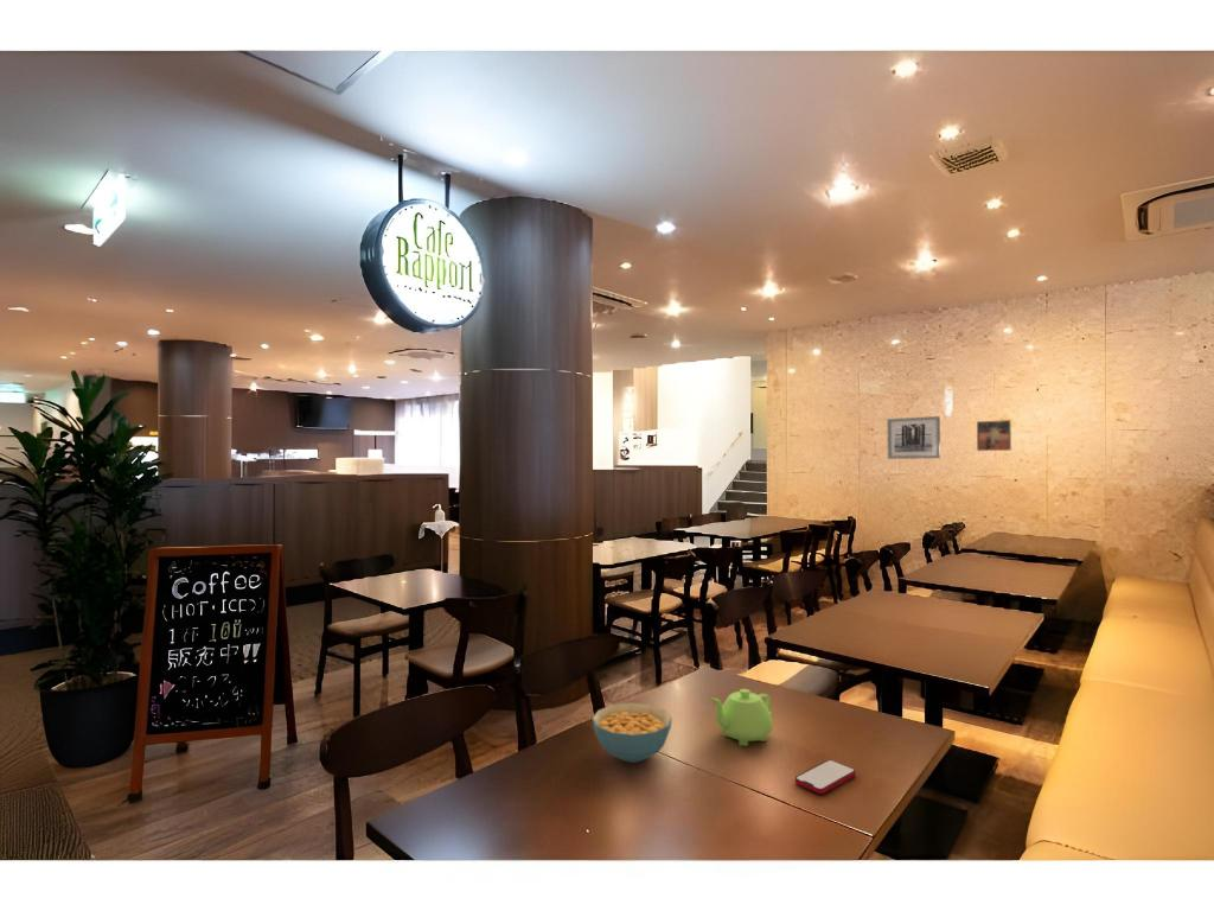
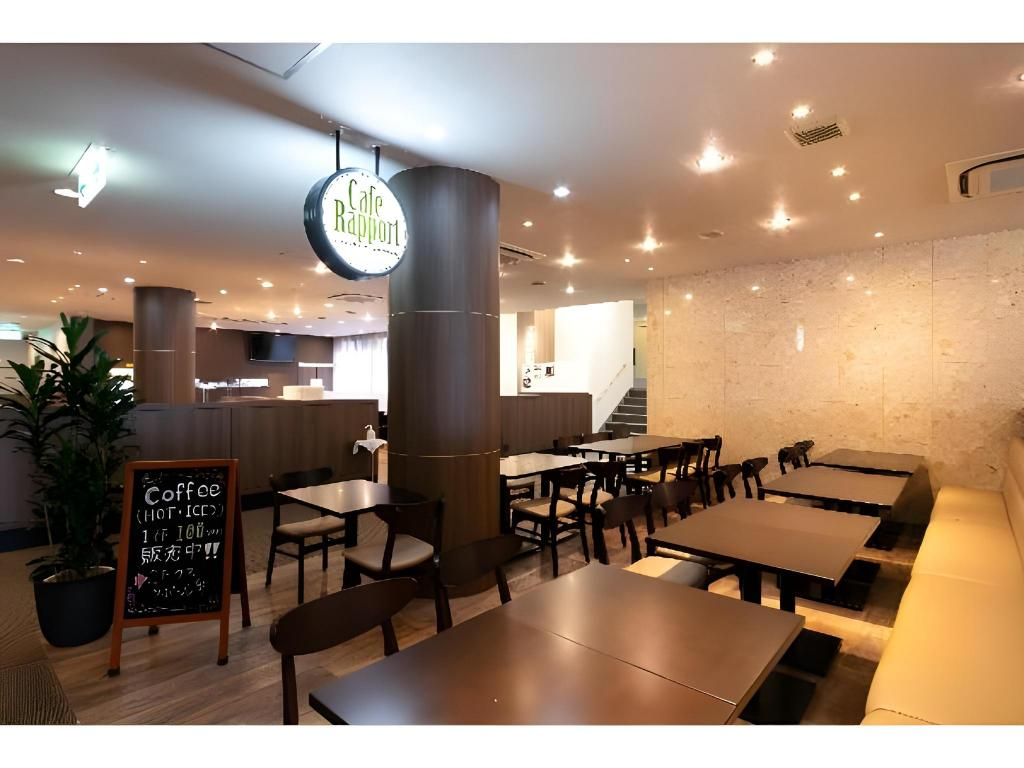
- teakettle [709,688,774,747]
- cereal bowl [592,702,673,764]
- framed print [976,419,1012,452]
- smartphone [794,759,857,795]
- wall art [886,415,941,460]
